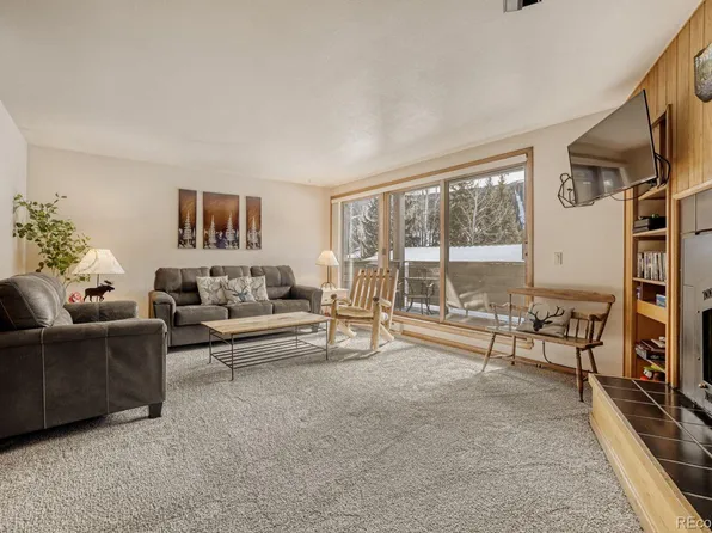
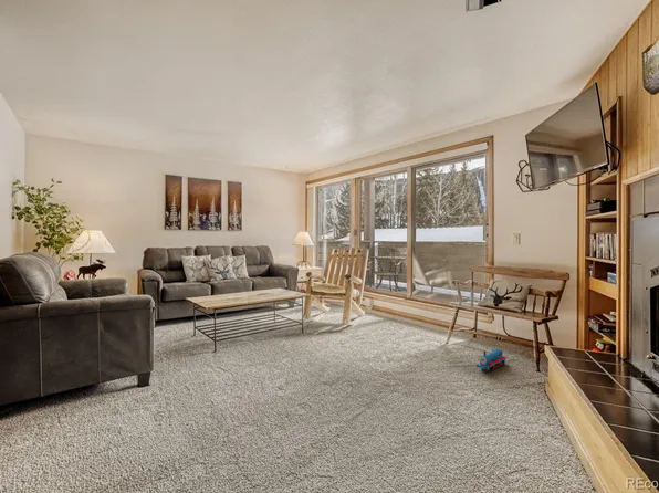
+ toy train [475,348,509,373]
